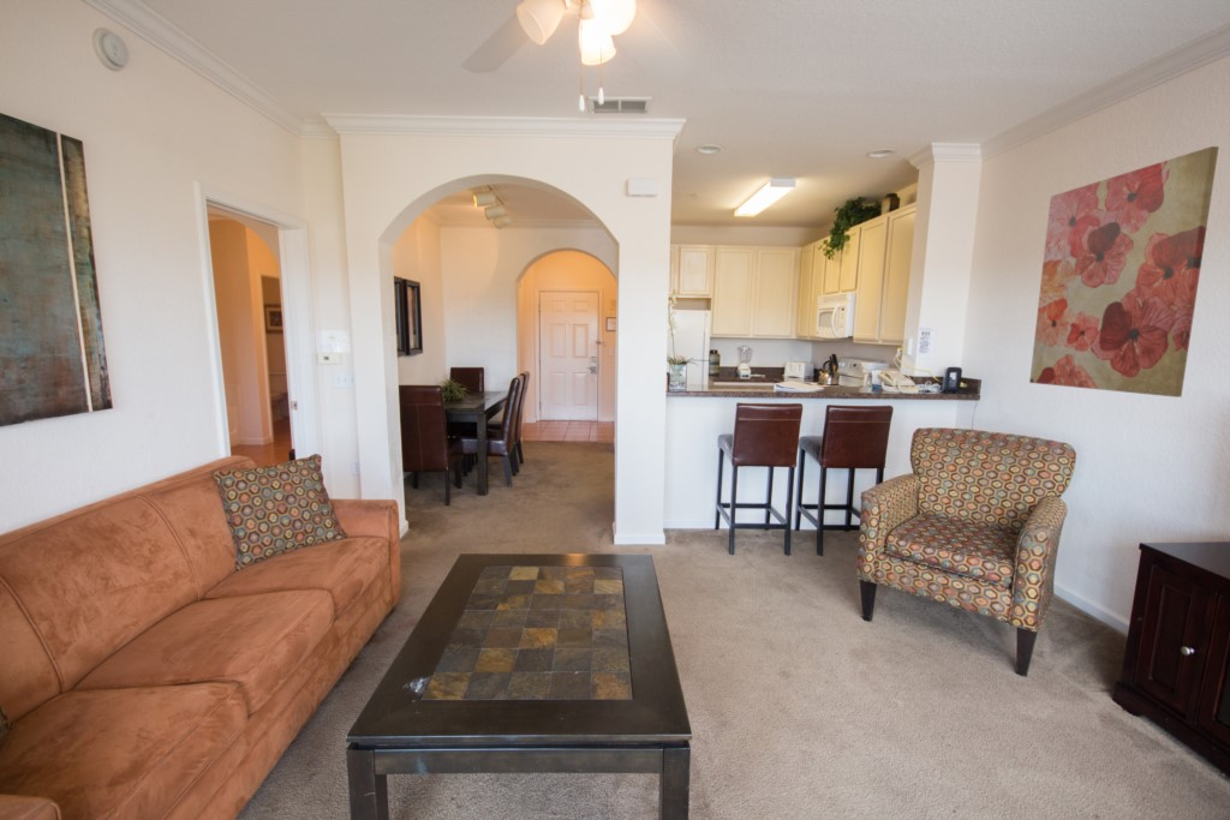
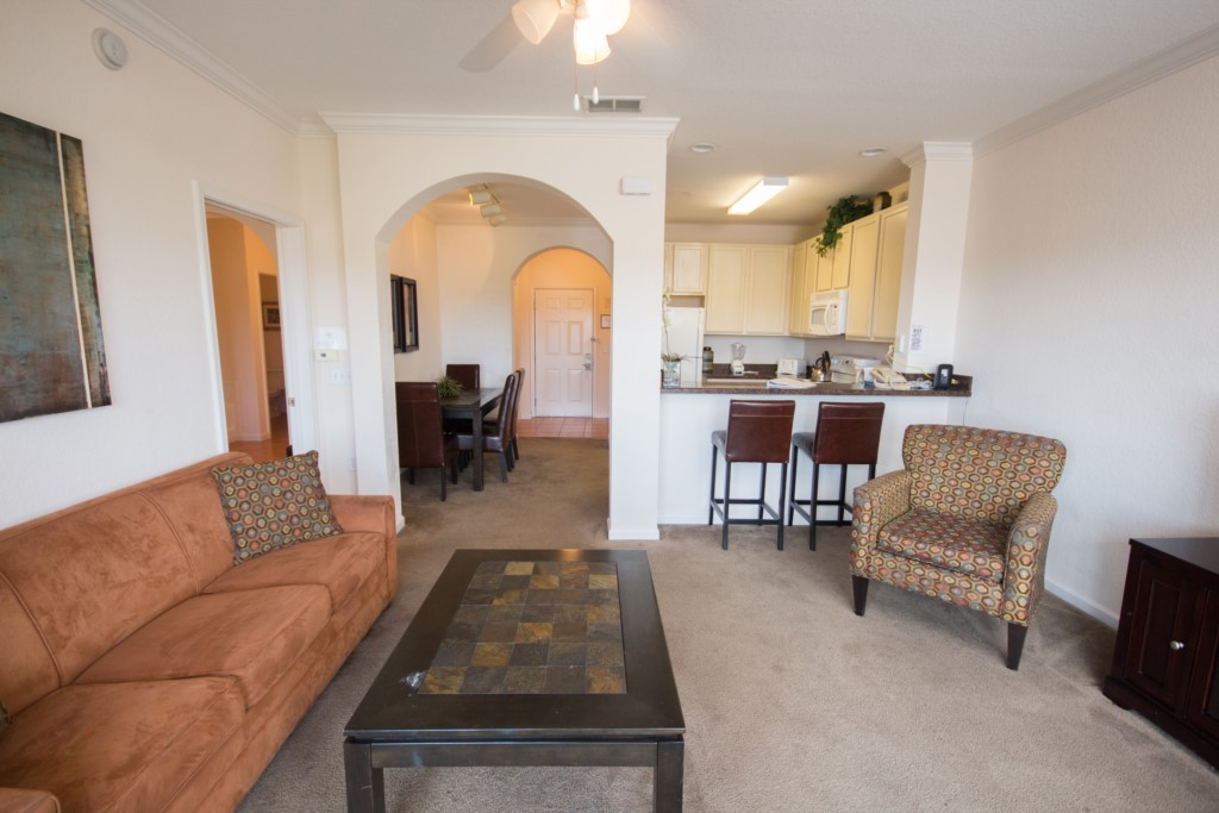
- wall art [1028,145,1220,399]
